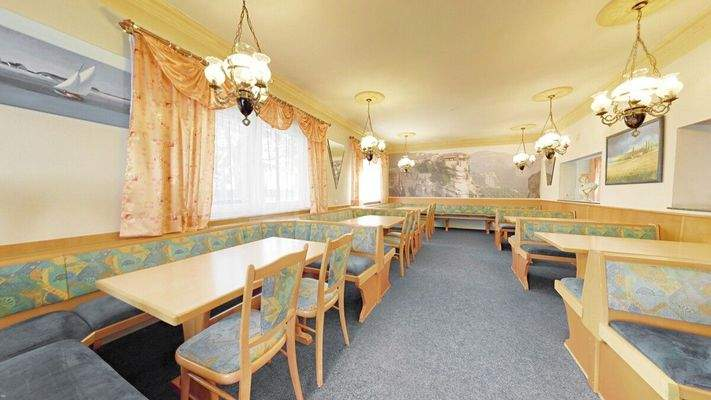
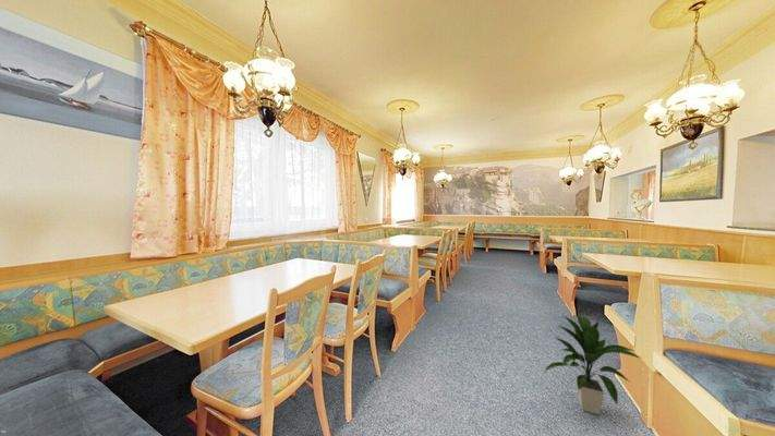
+ indoor plant [541,313,643,415]
